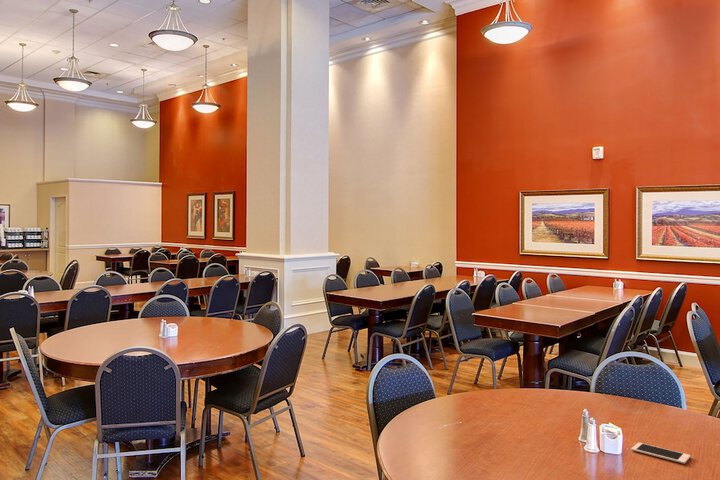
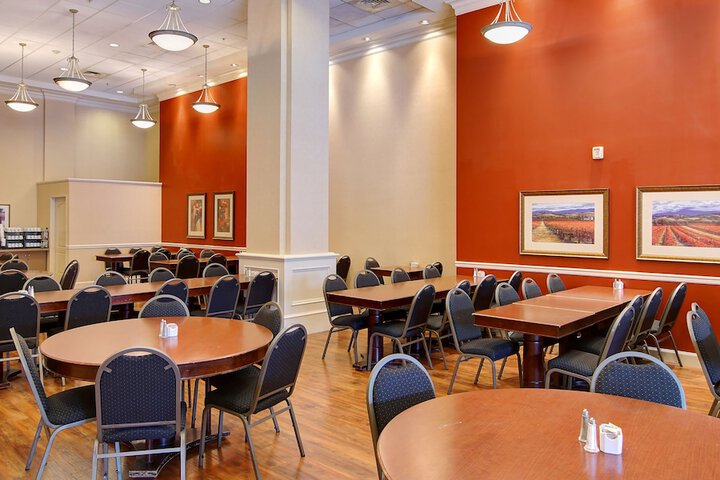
- cell phone [631,442,691,465]
